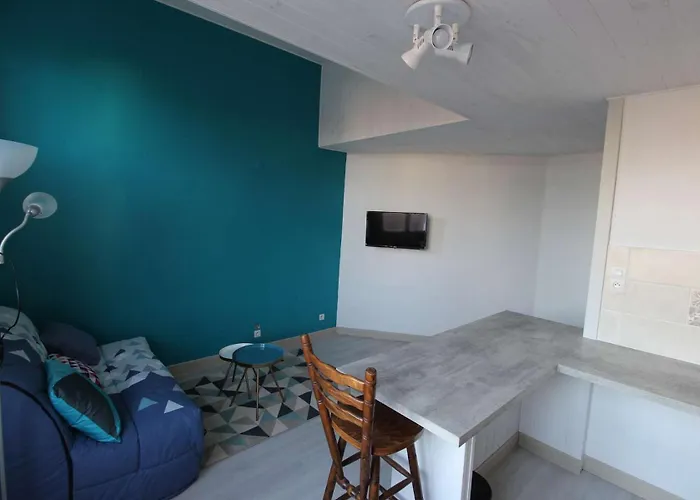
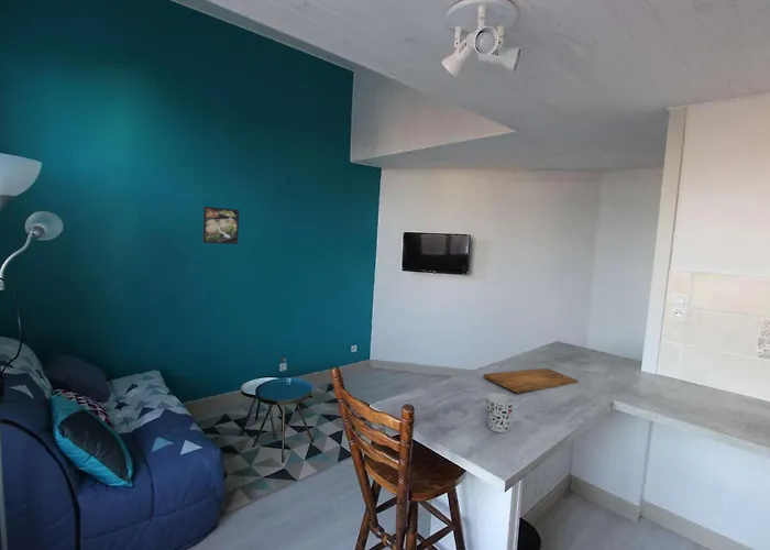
+ cutting board [483,367,580,394]
+ cup [485,392,516,433]
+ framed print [201,206,240,245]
